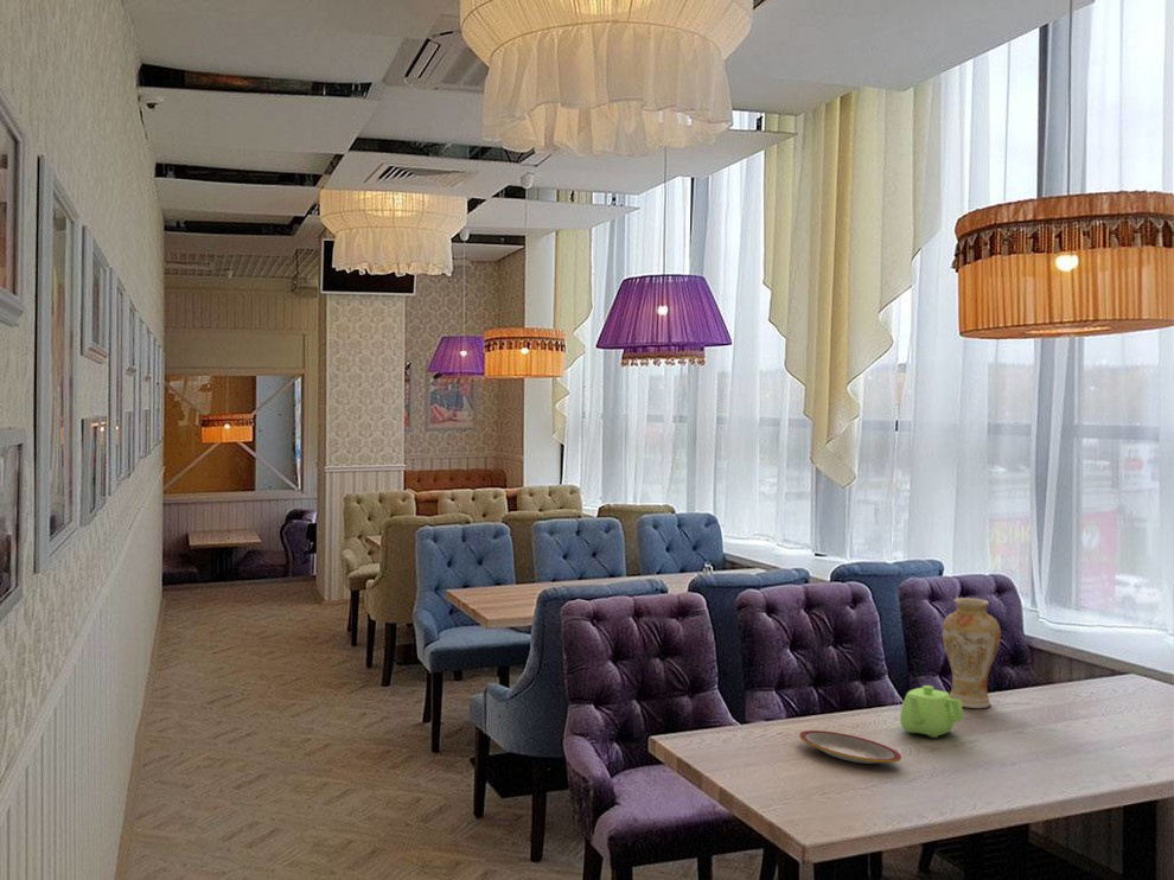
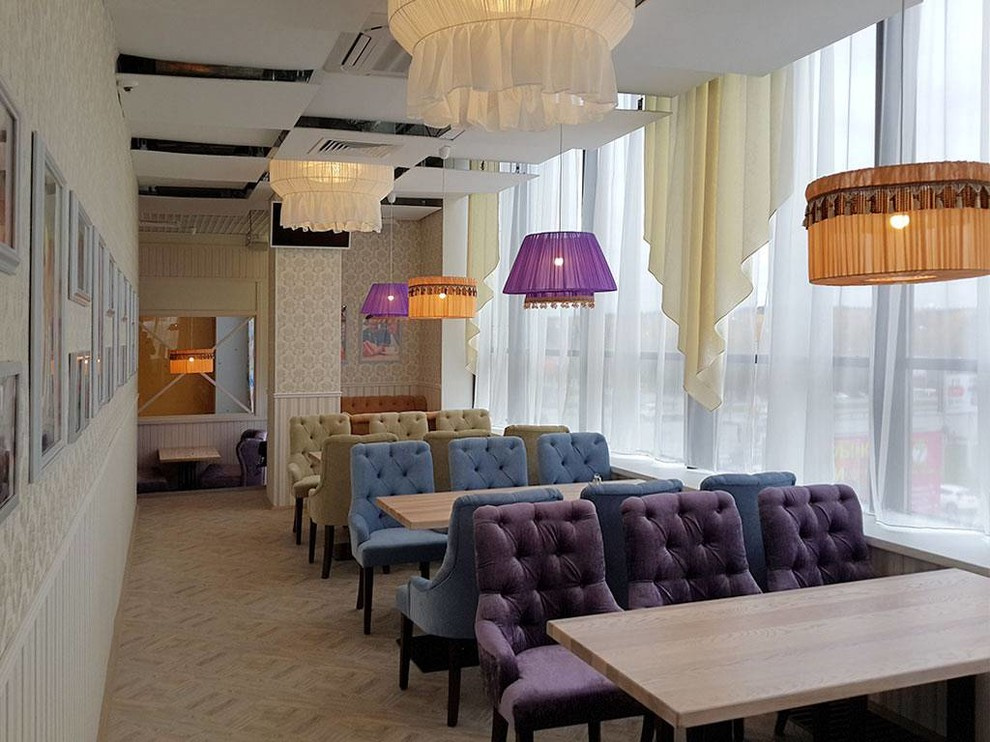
- plate [798,729,902,765]
- vase [942,597,1002,709]
- teapot [899,684,965,739]
